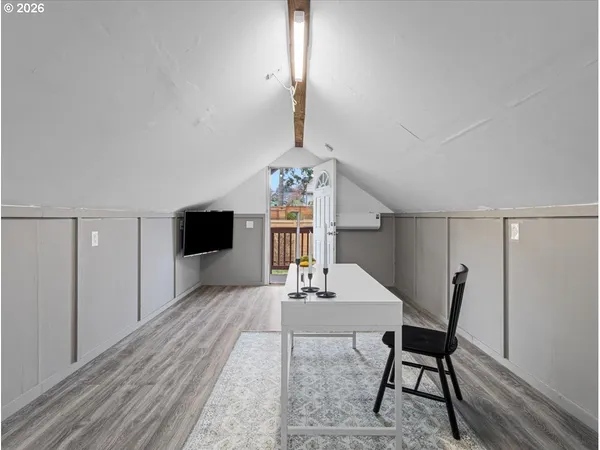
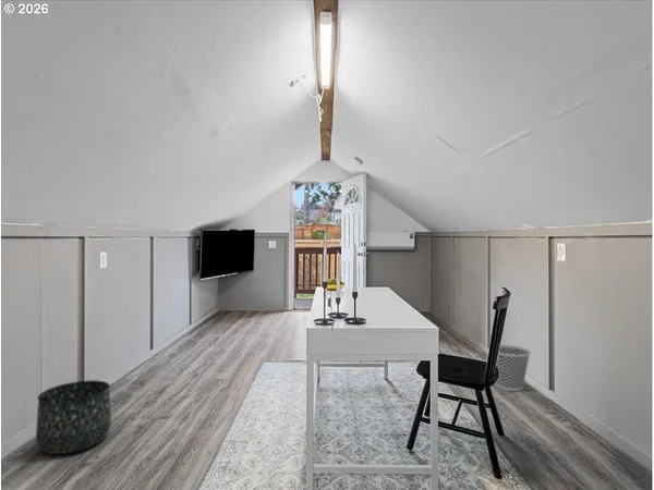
+ wastebasket [495,344,532,392]
+ basket [35,379,112,455]
